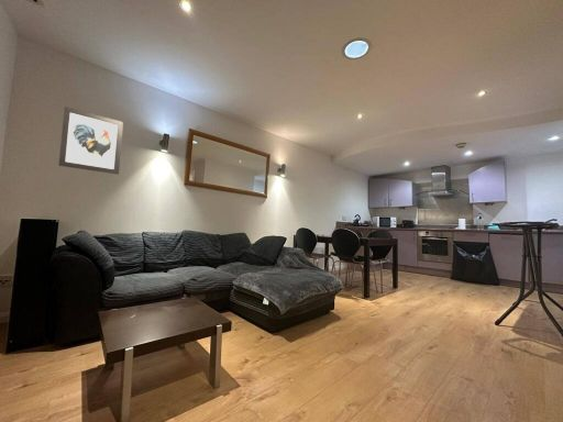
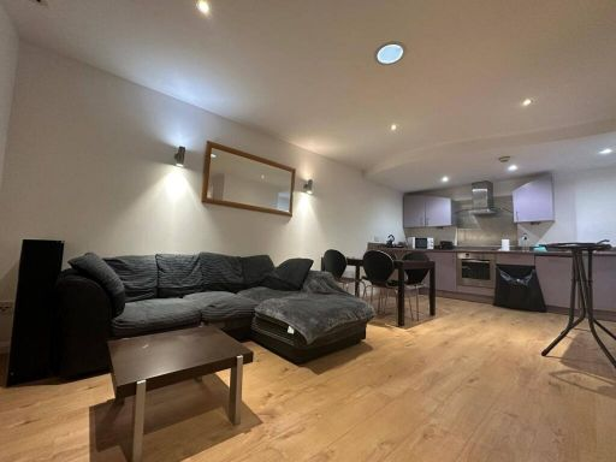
- wall art [57,106,124,175]
